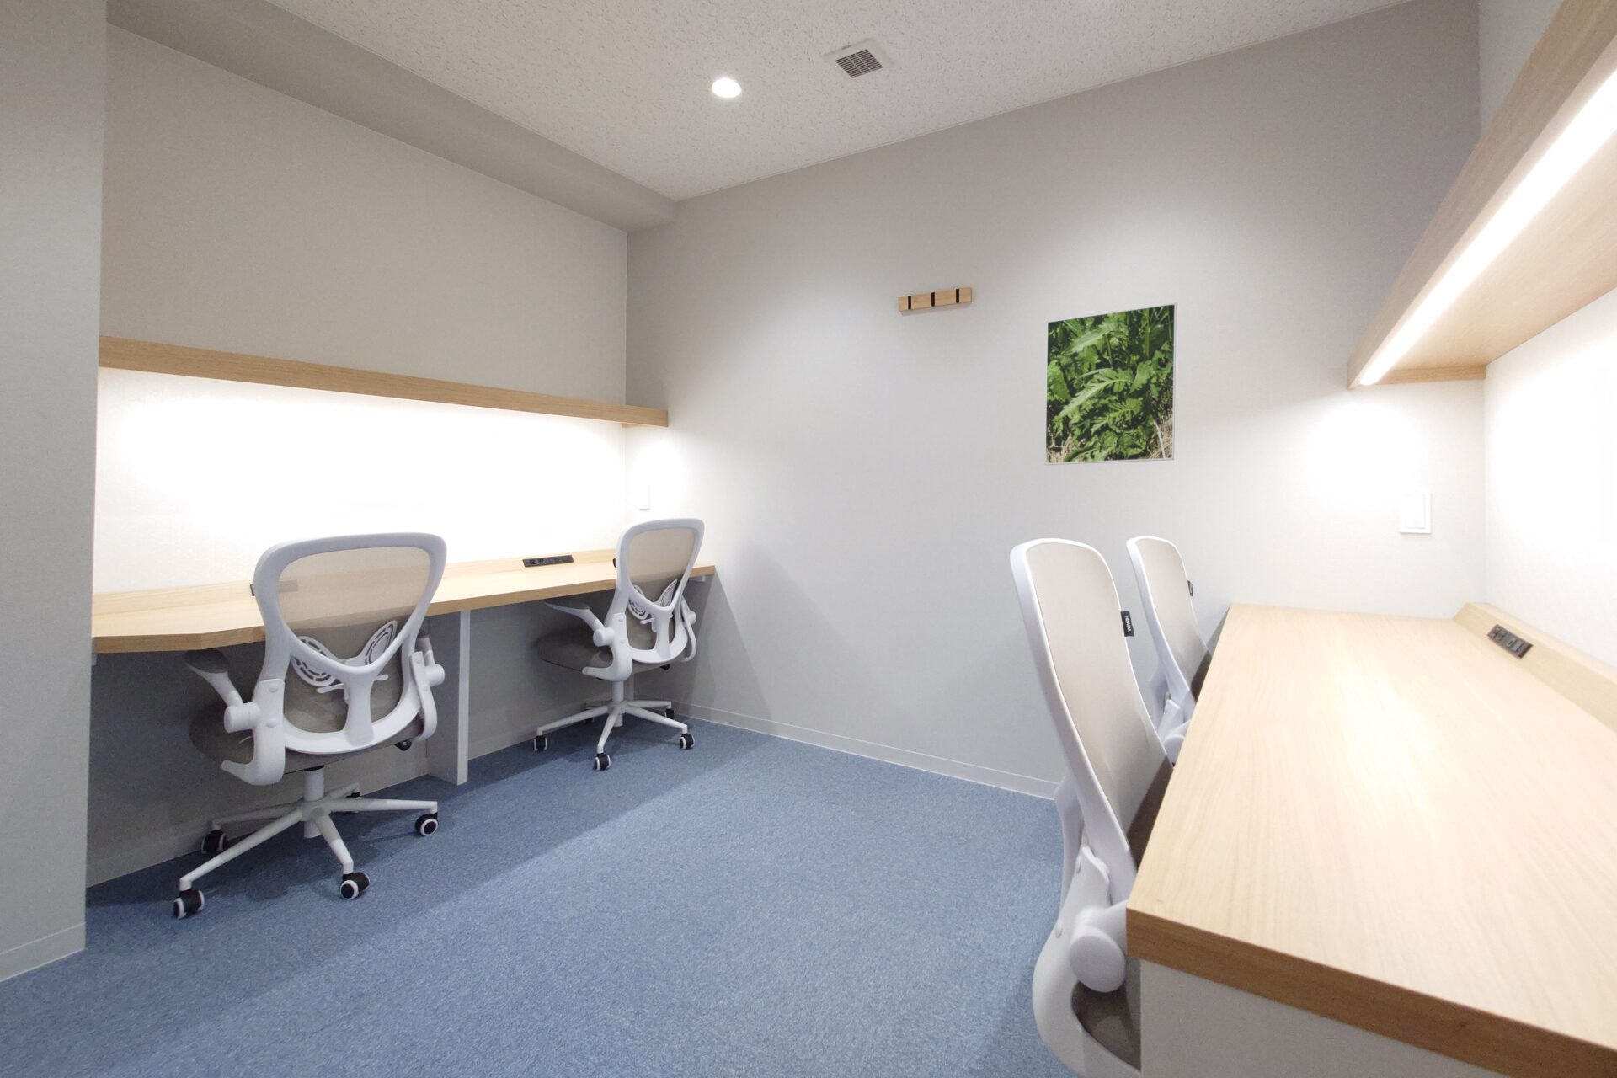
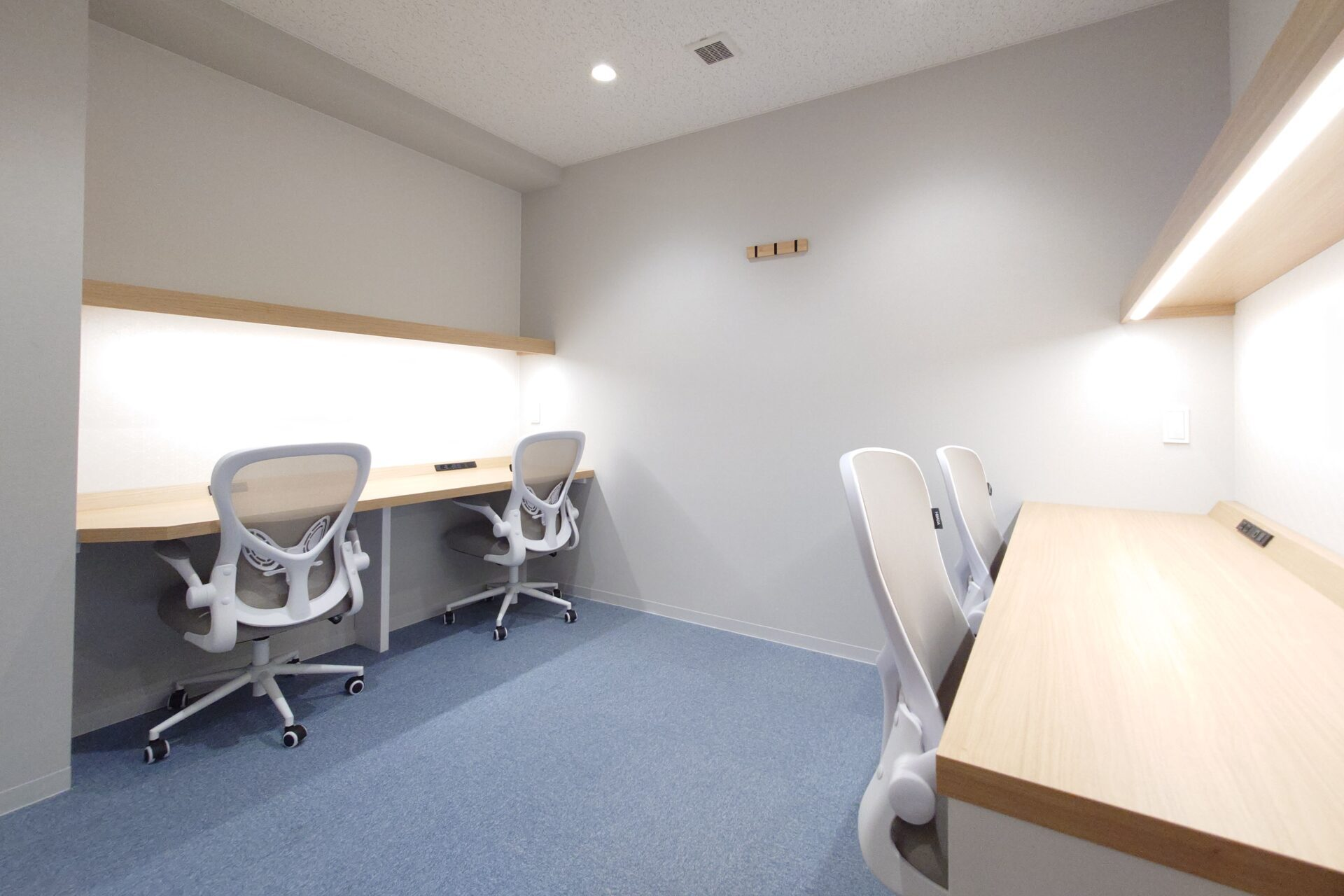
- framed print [1043,302,1178,466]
